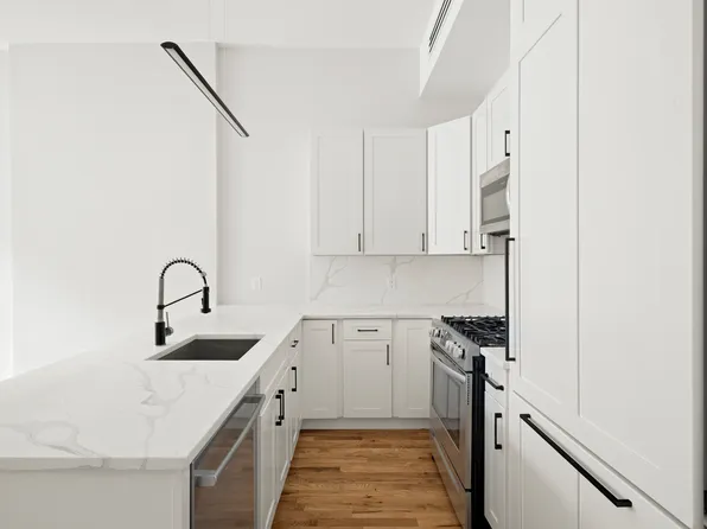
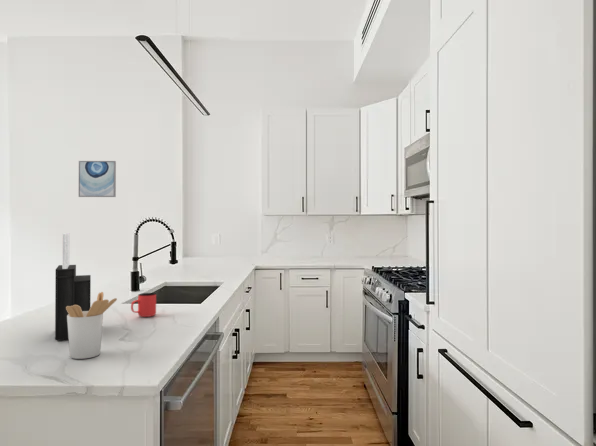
+ wall art [78,160,117,198]
+ utensil holder [66,291,118,360]
+ cup [130,292,157,318]
+ knife block [54,232,92,341]
